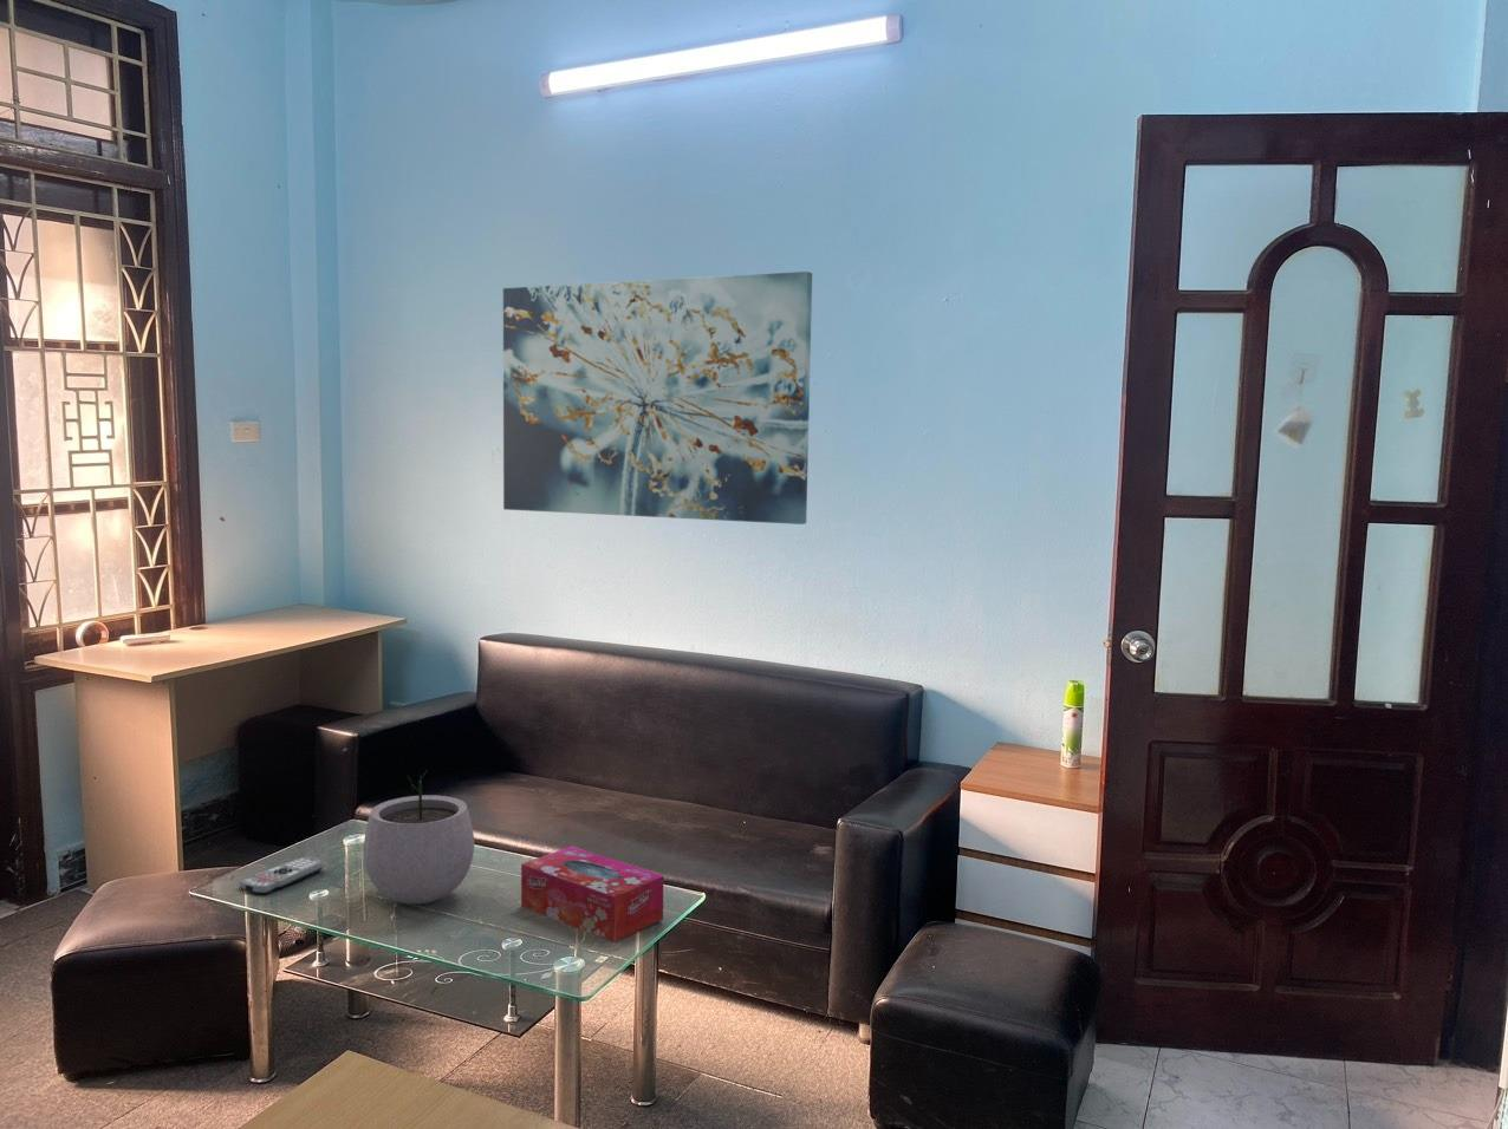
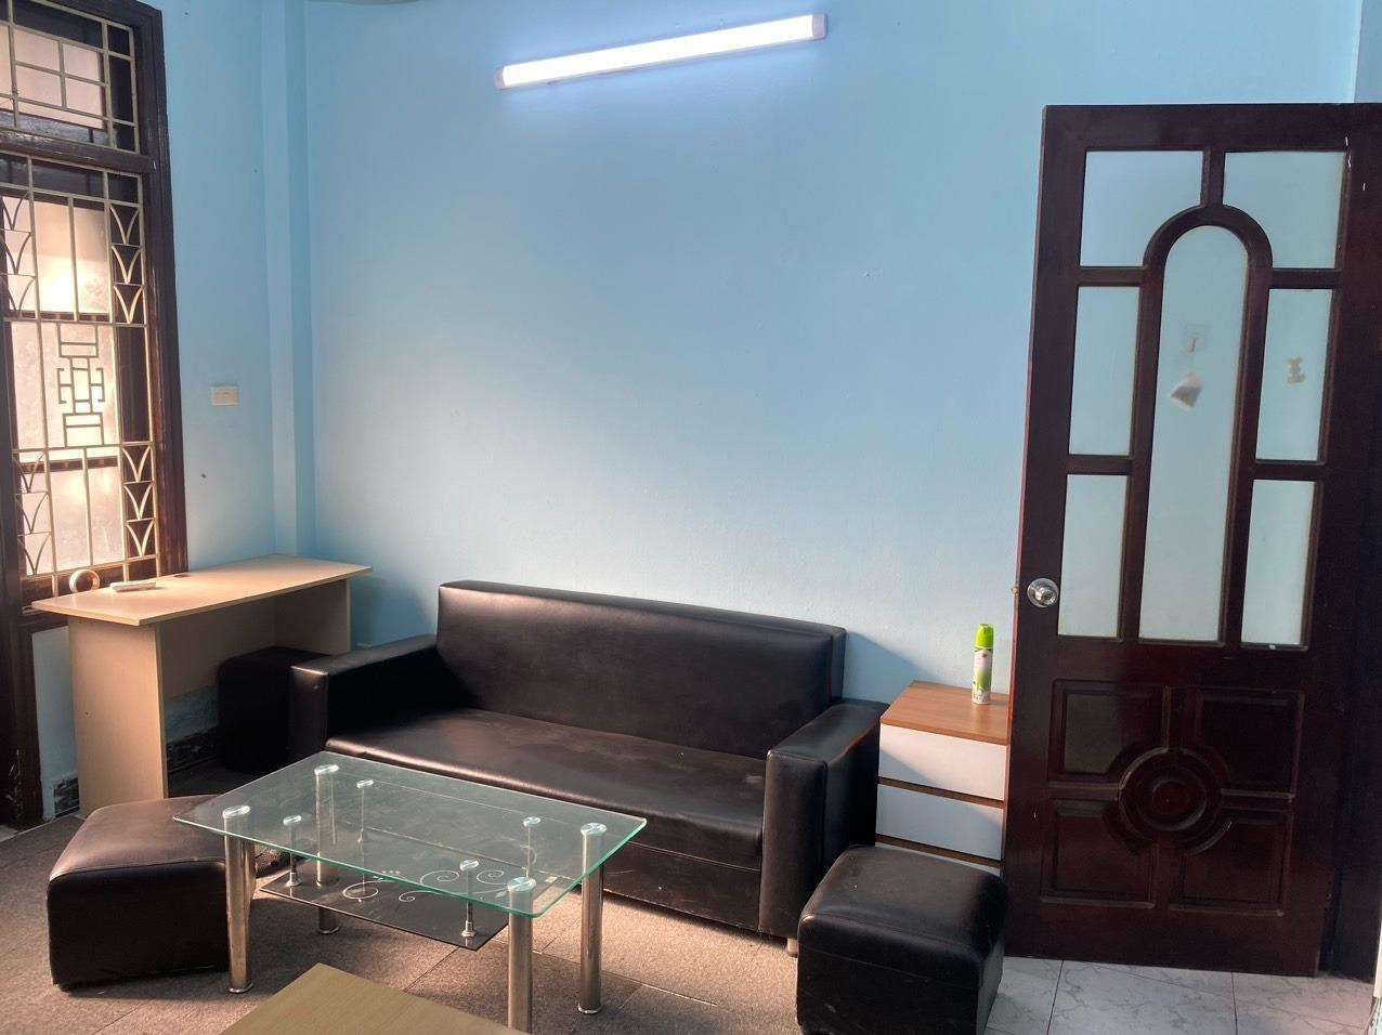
- remote control [238,856,324,895]
- plant pot [363,770,475,906]
- wall art [502,270,813,525]
- tissue box [520,846,664,944]
